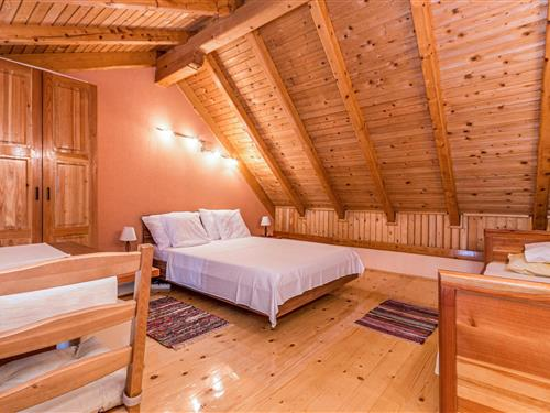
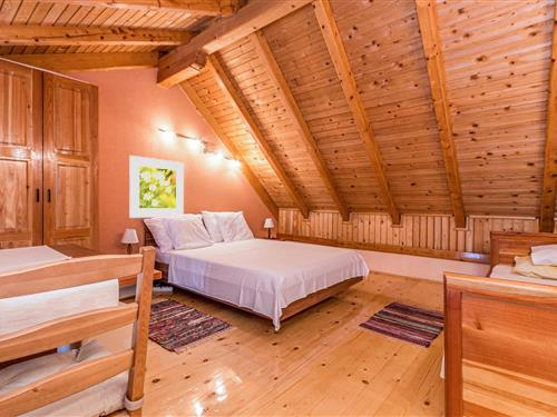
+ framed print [128,155,185,219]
